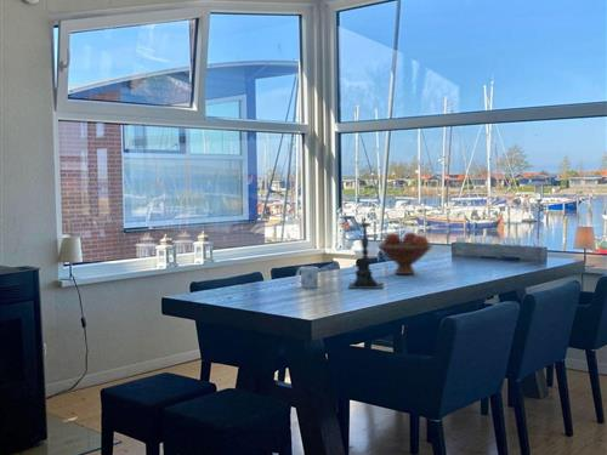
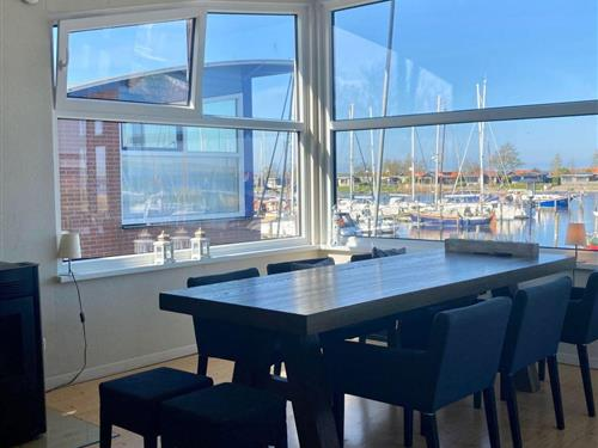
- candle holder [347,214,385,290]
- fruit bowl [376,231,433,275]
- mug [295,266,319,289]
